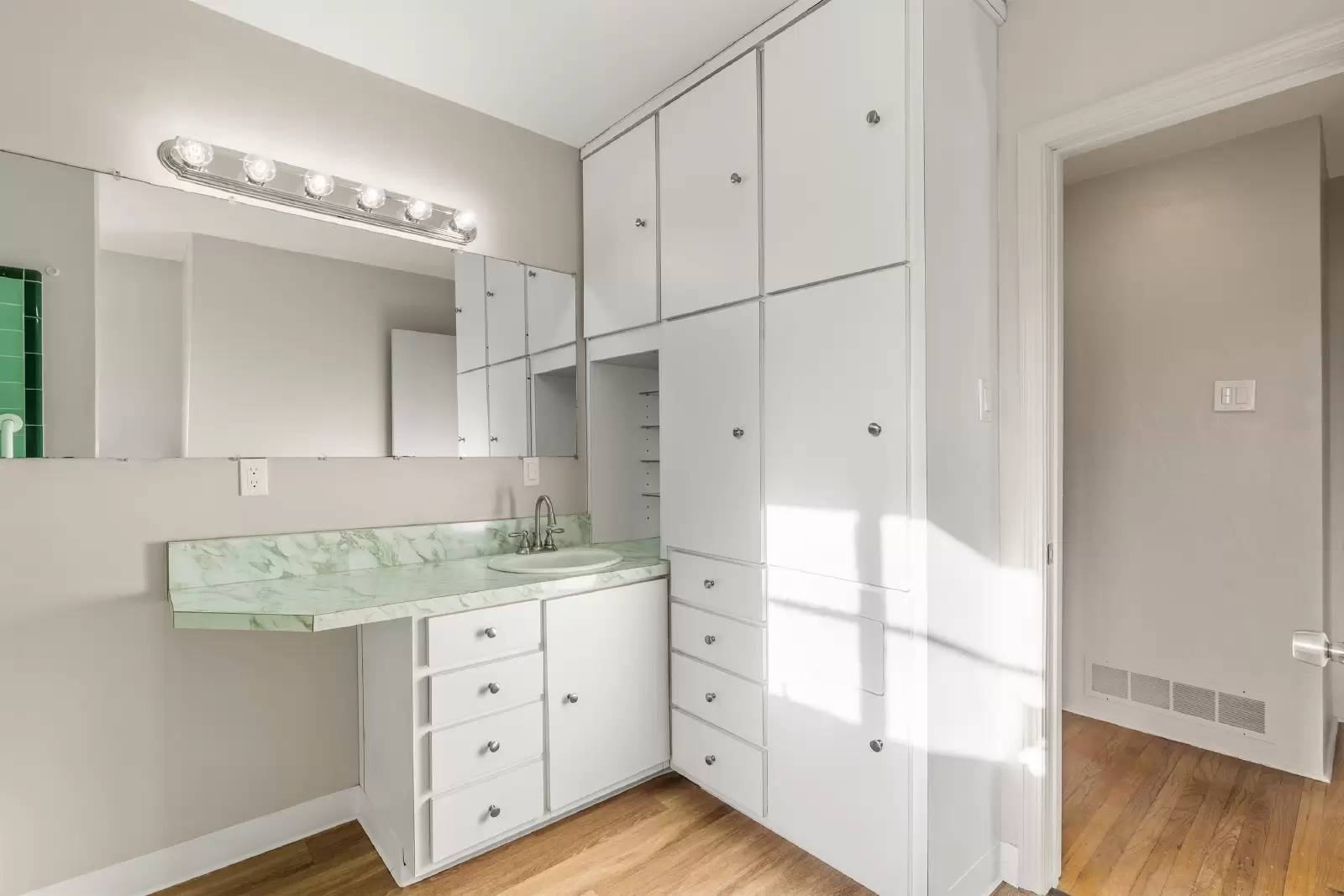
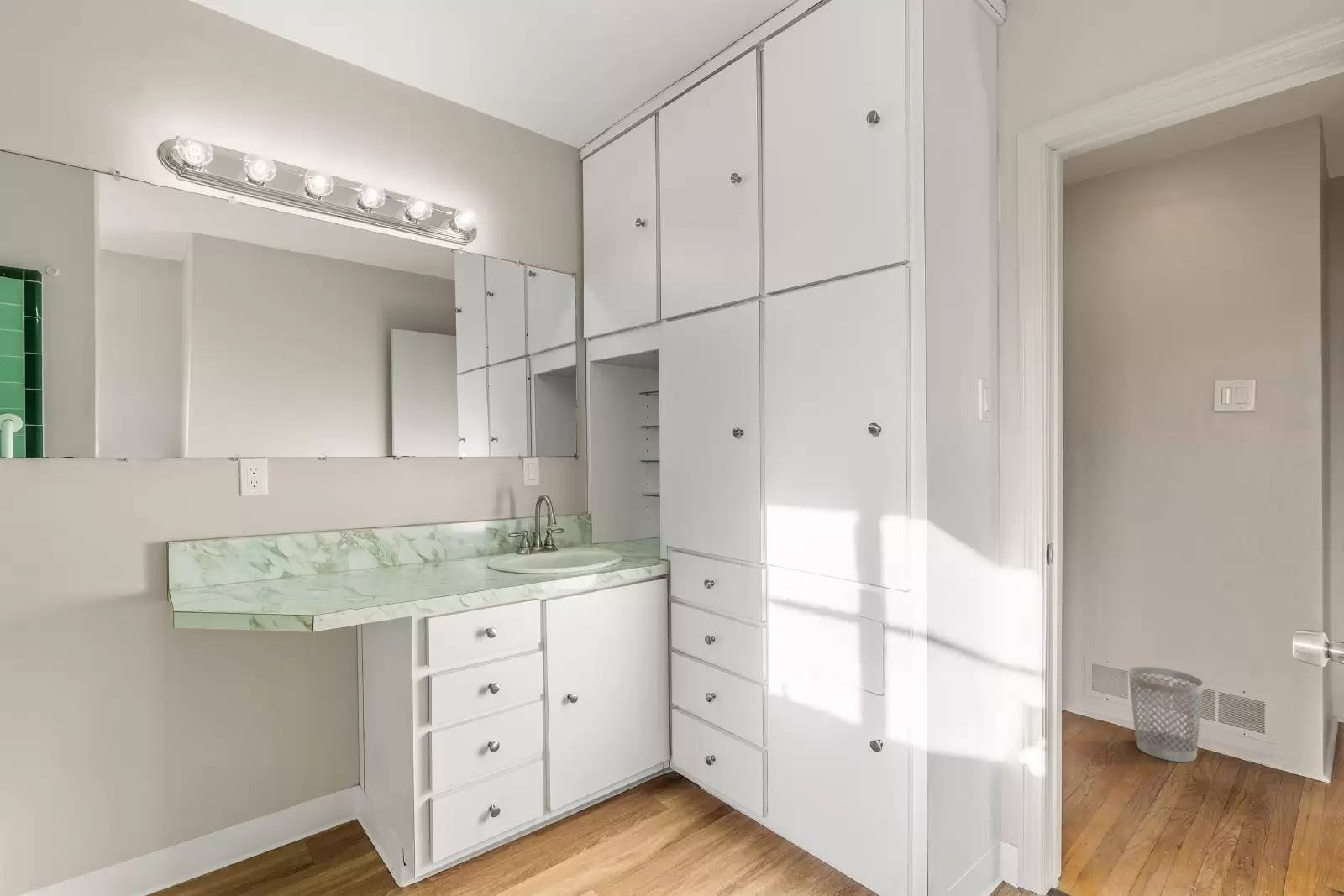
+ wastebasket [1127,666,1205,763]
